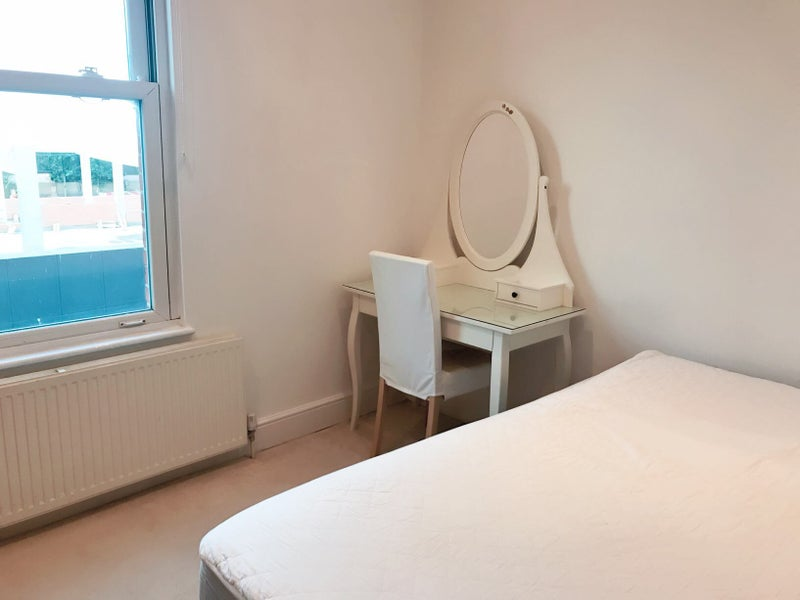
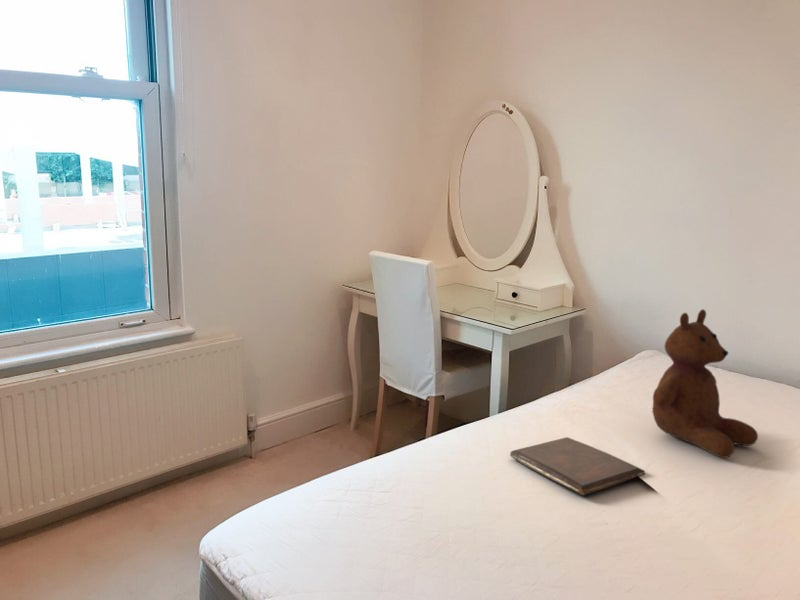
+ teddy bear [651,308,759,459]
+ book [509,436,646,496]
